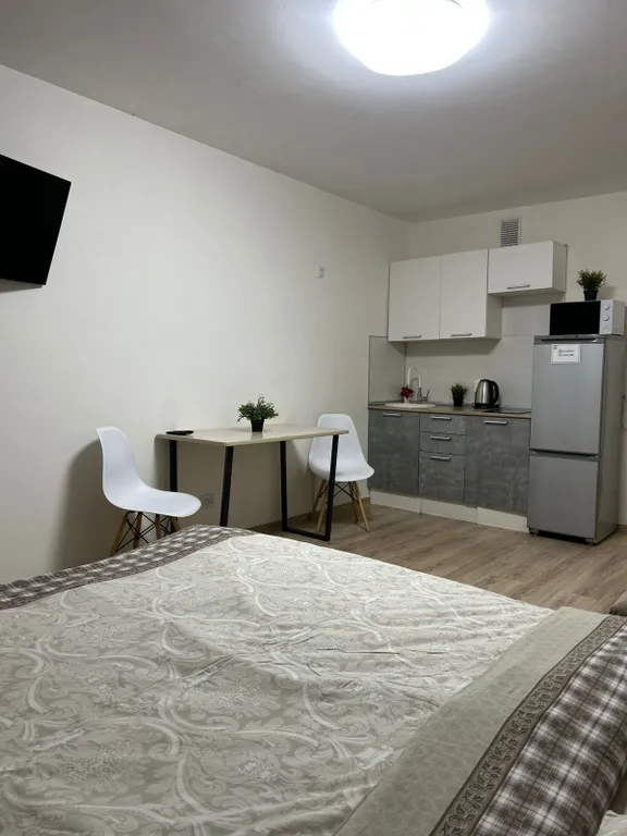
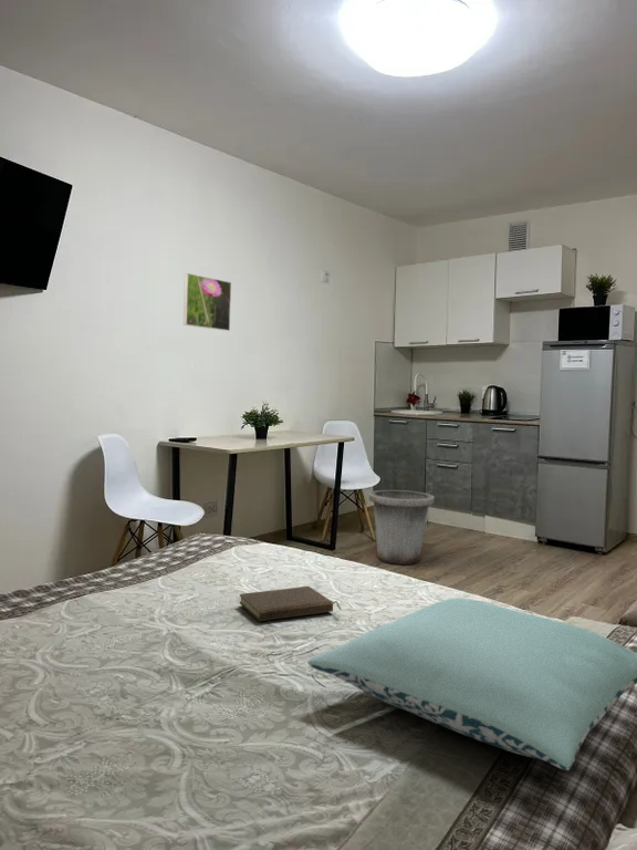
+ book [239,585,342,622]
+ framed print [182,272,232,332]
+ pillow [306,597,637,771]
+ trash can [368,489,436,566]
